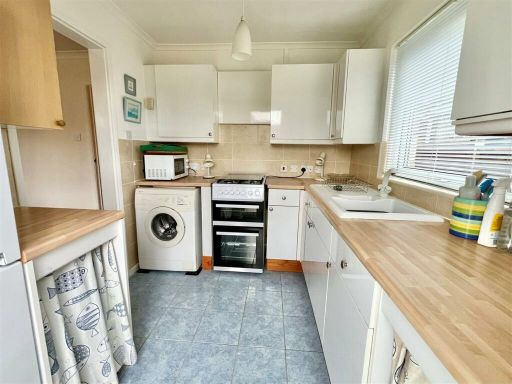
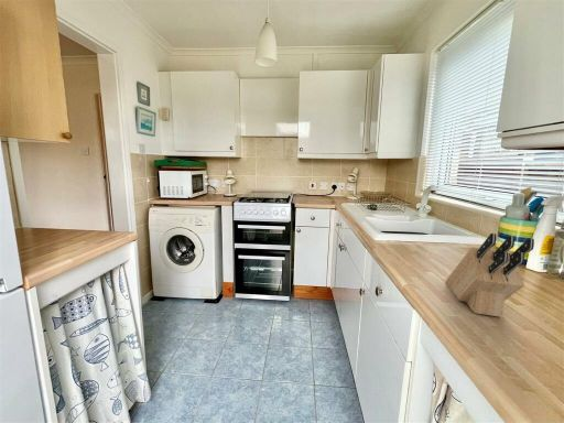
+ knife block [445,232,535,318]
